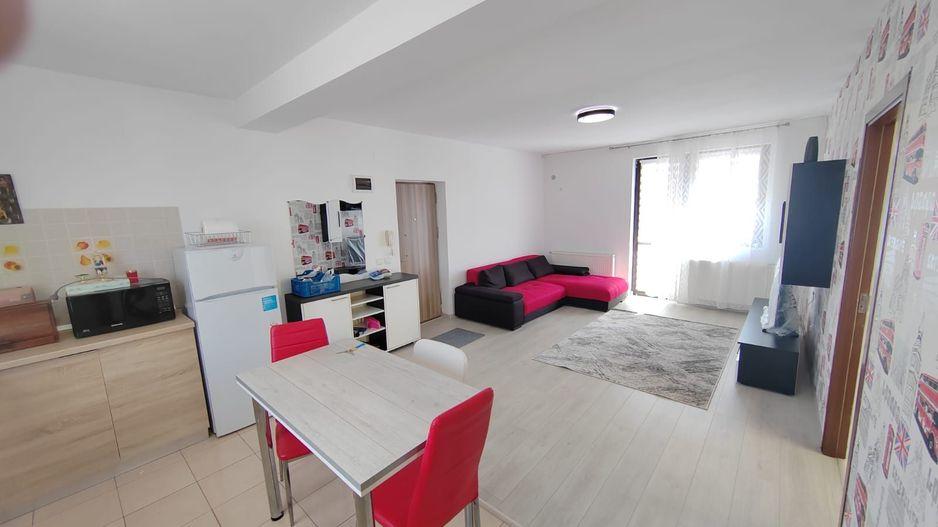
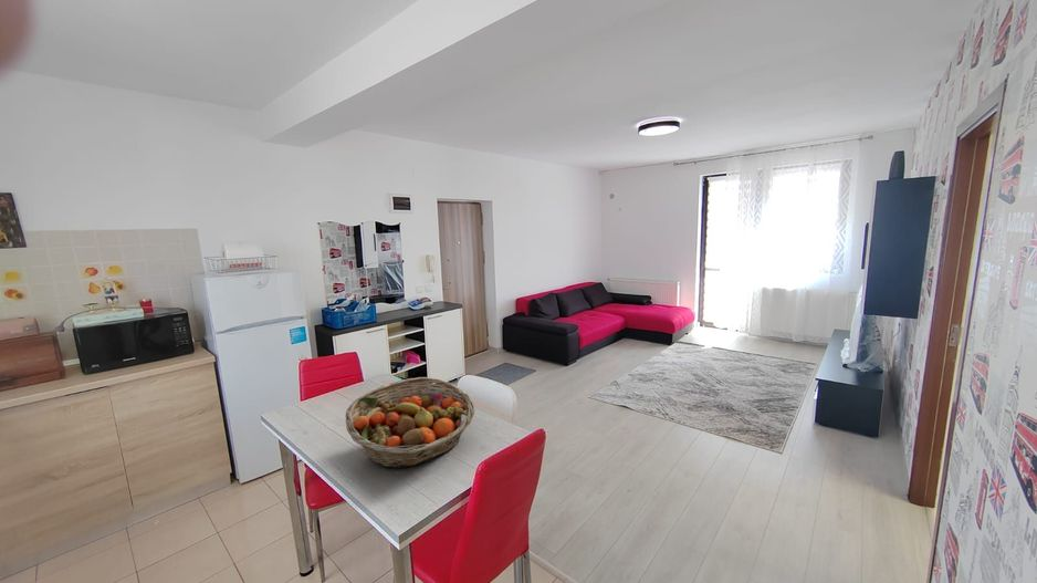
+ fruit basket [345,376,475,469]
